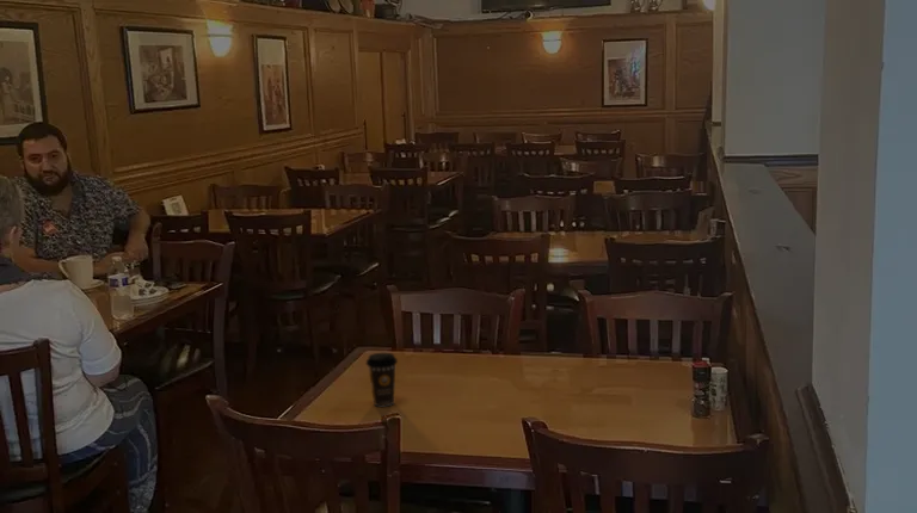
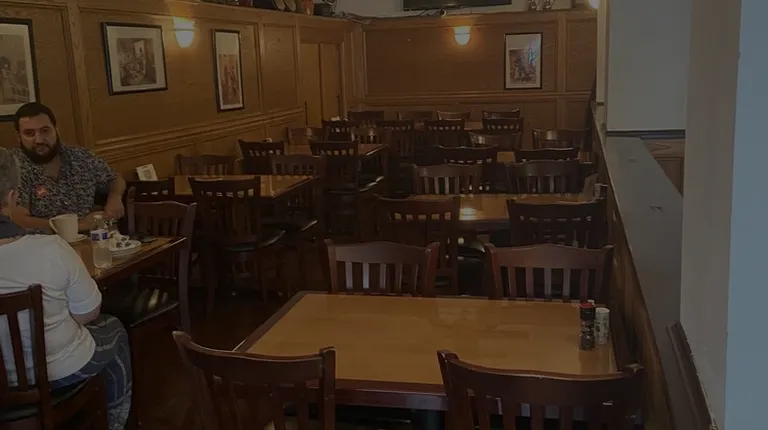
- coffee cup [365,352,399,407]
